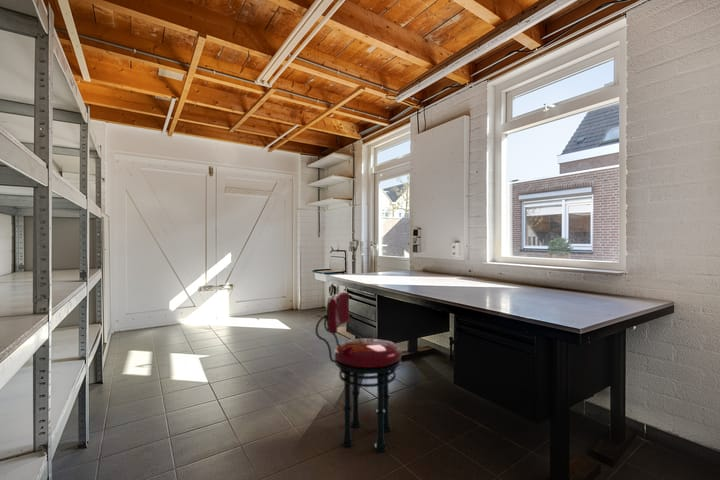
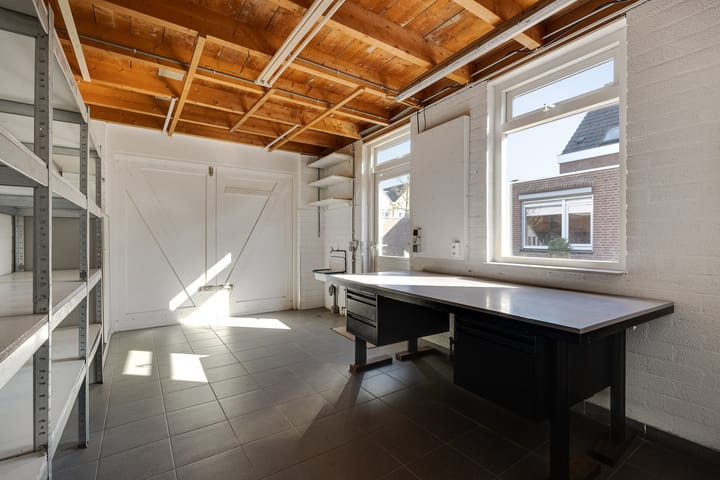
- stool [314,291,402,453]
